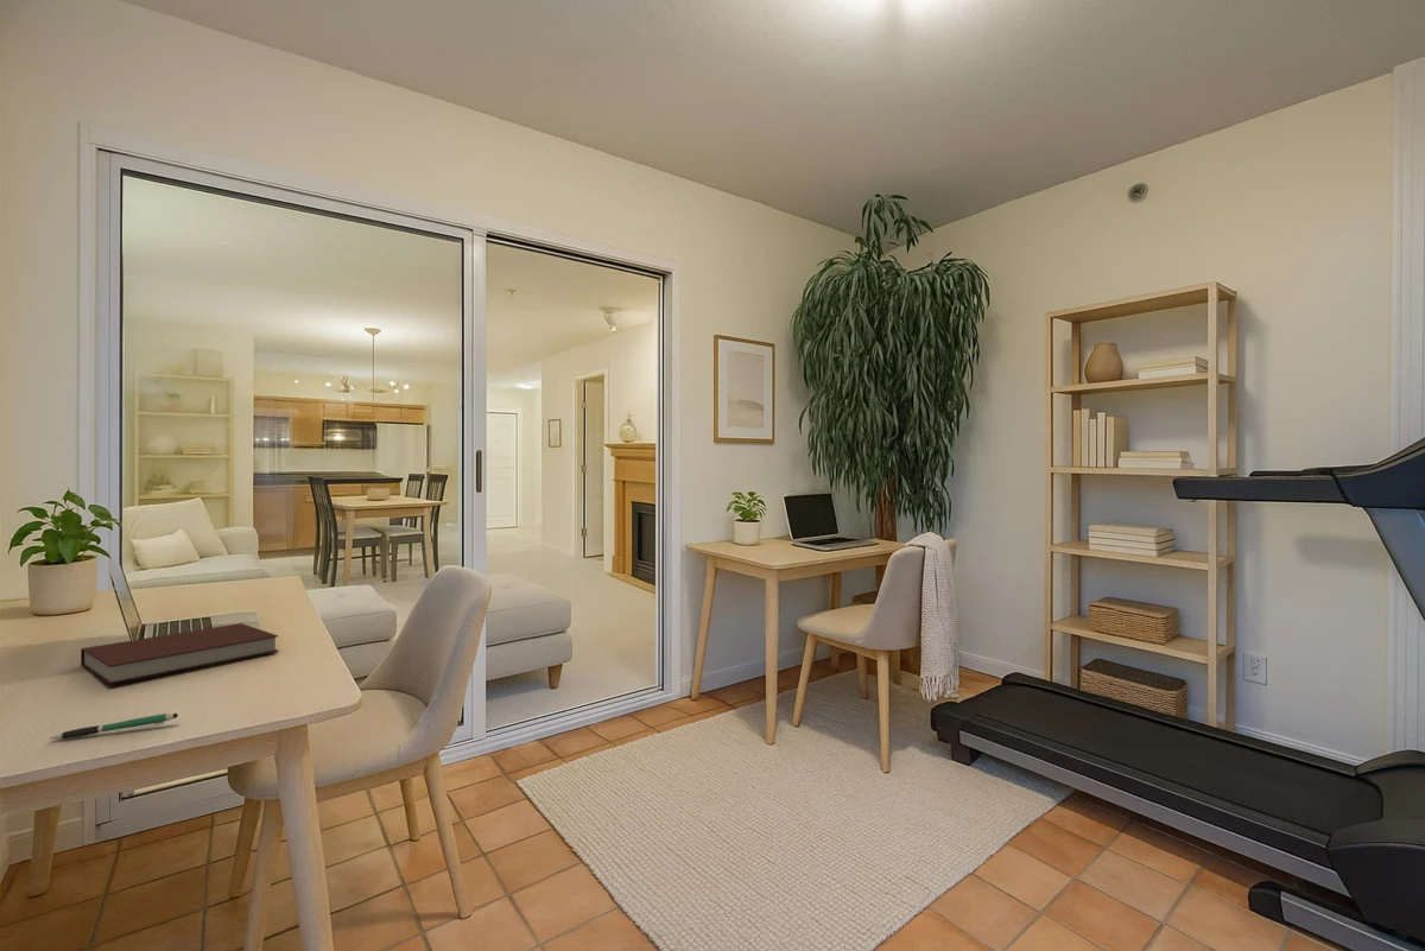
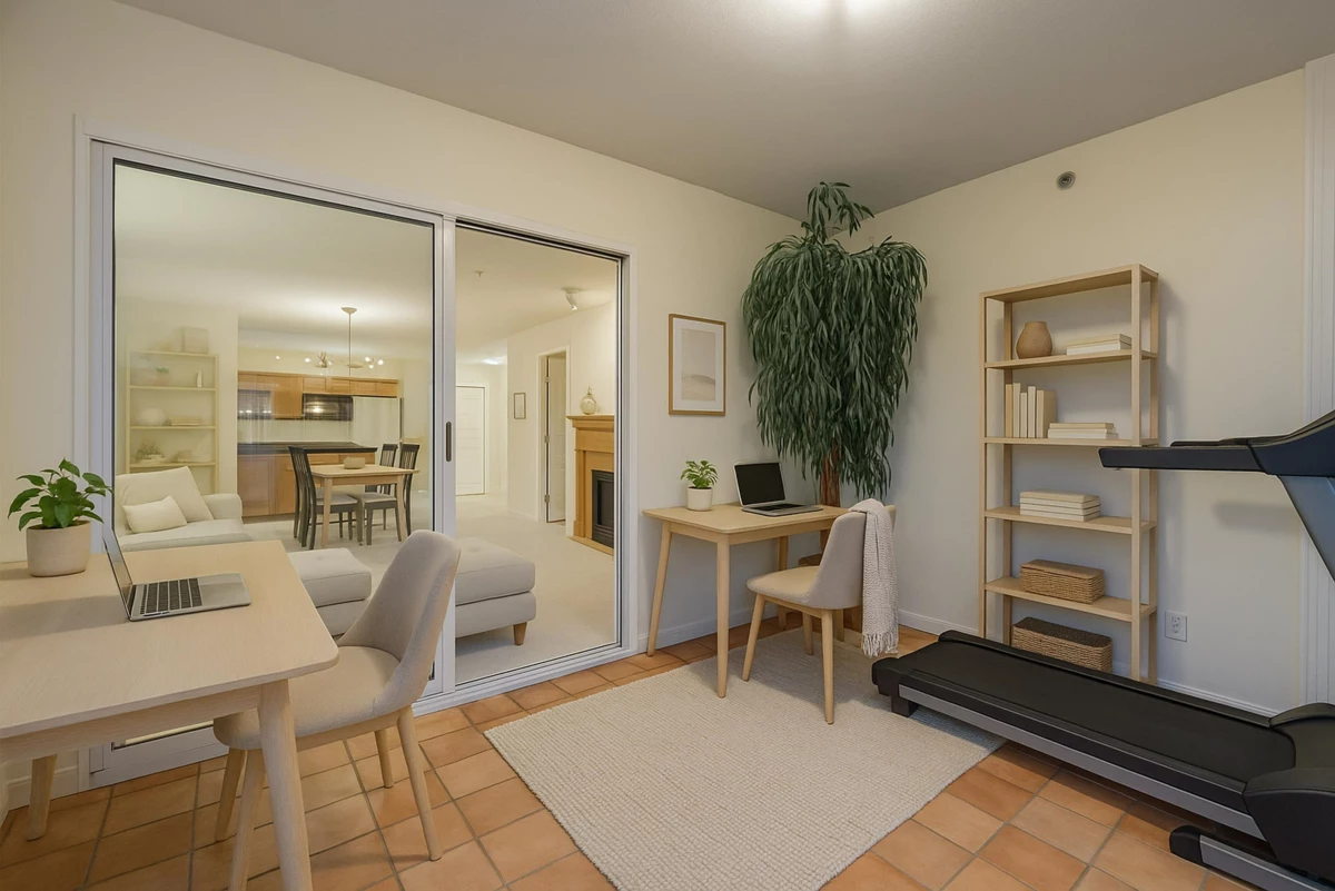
- pen [49,712,179,741]
- notebook [80,622,279,685]
